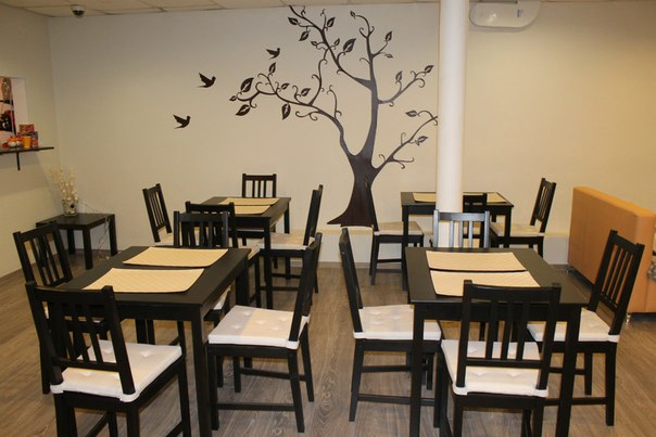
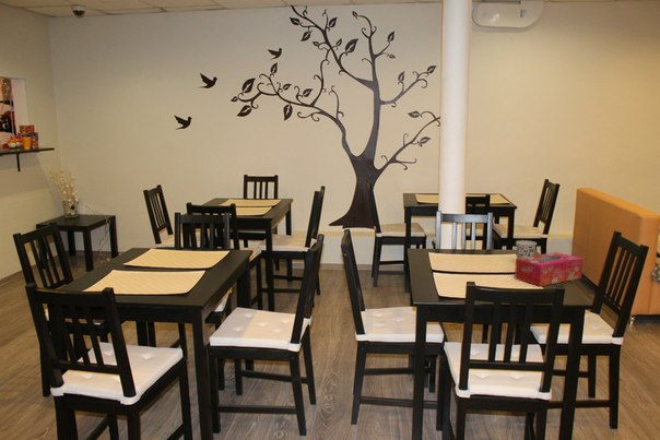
+ tissue box [514,251,584,287]
+ cup [515,239,538,259]
